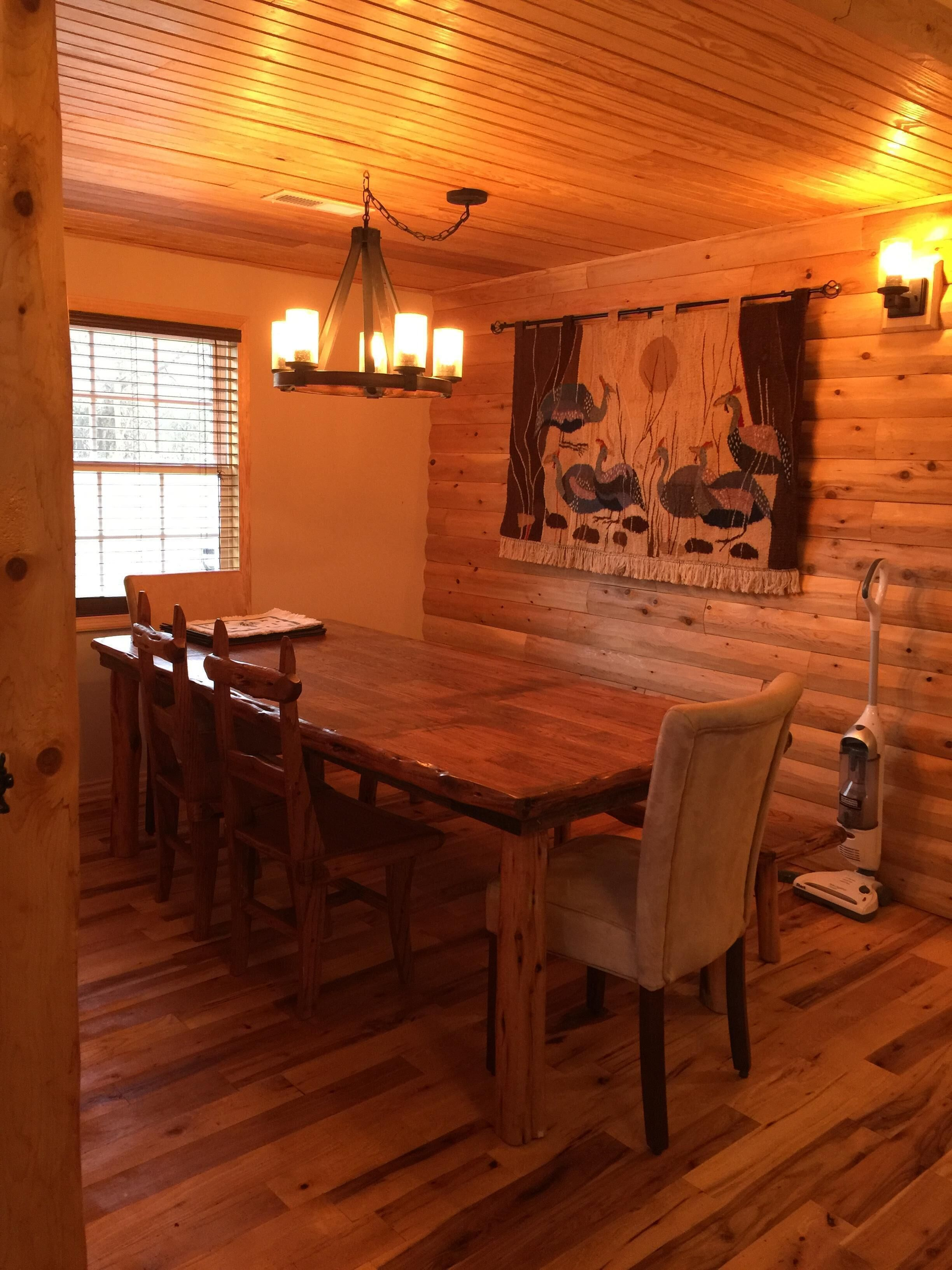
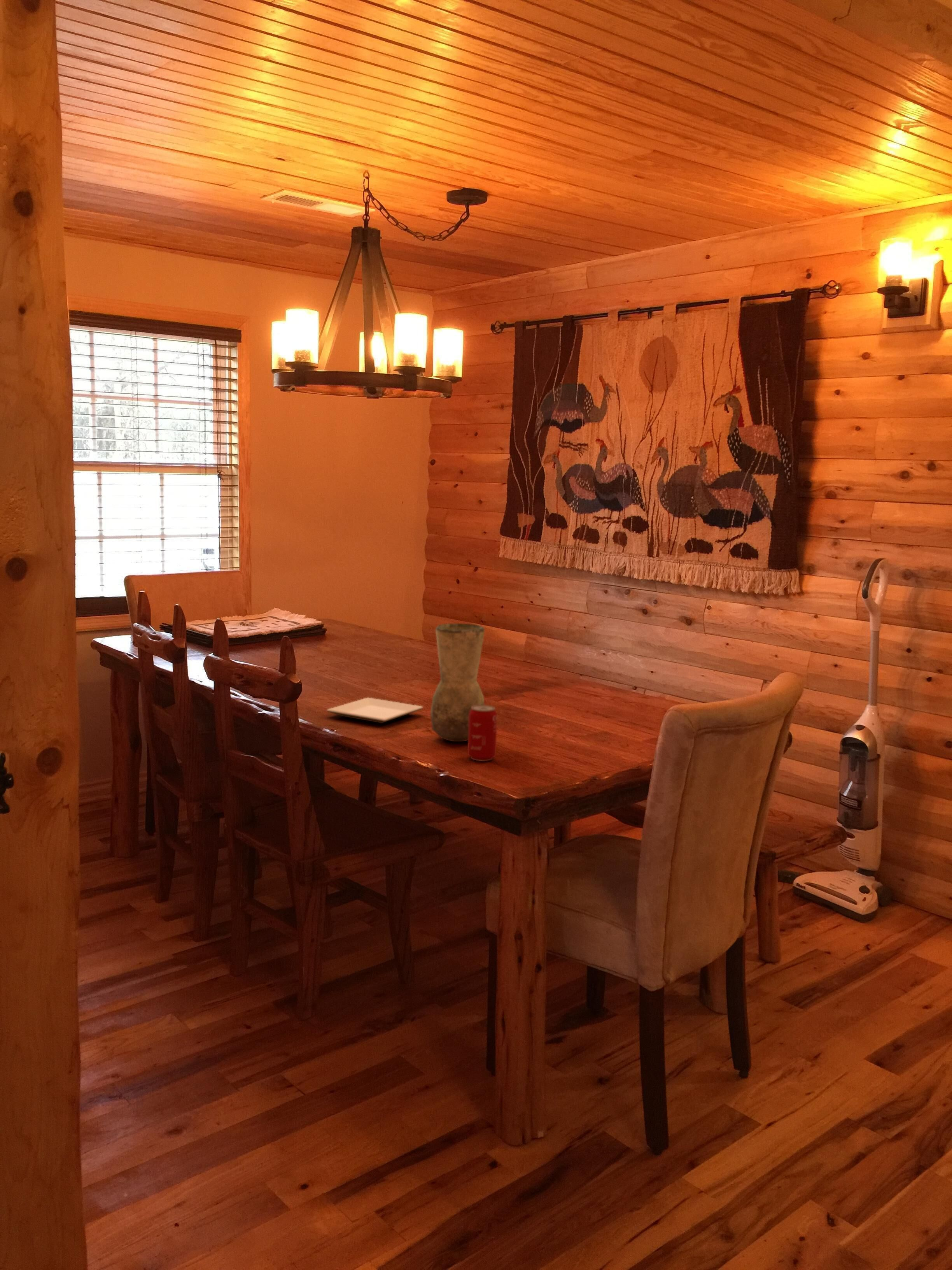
+ vase [430,623,485,742]
+ plate [326,697,424,723]
+ beverage can [467,705,497,761]
